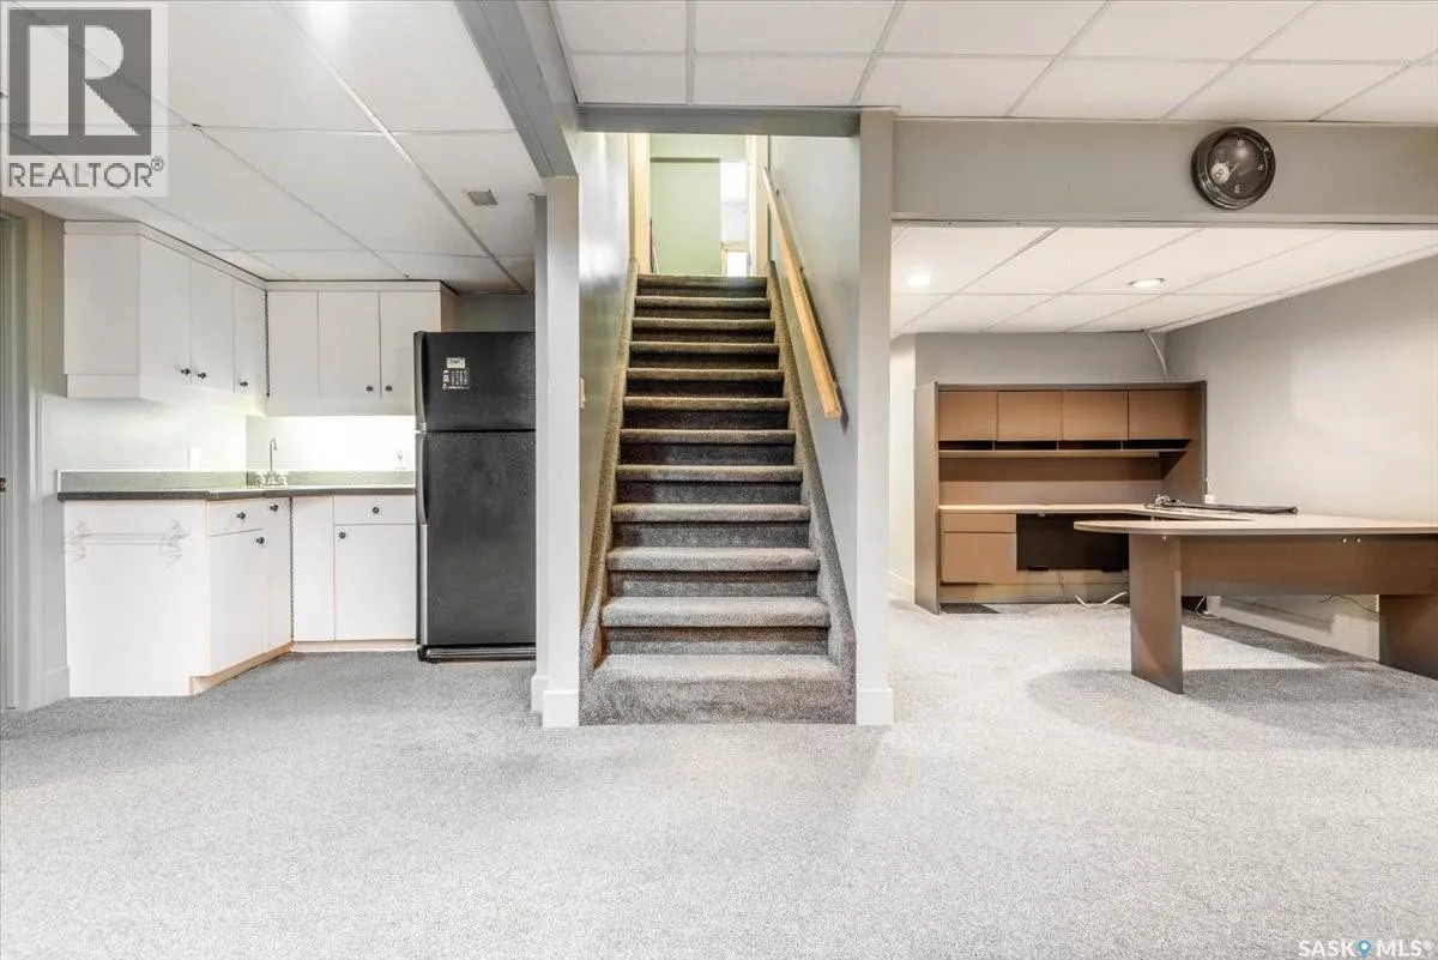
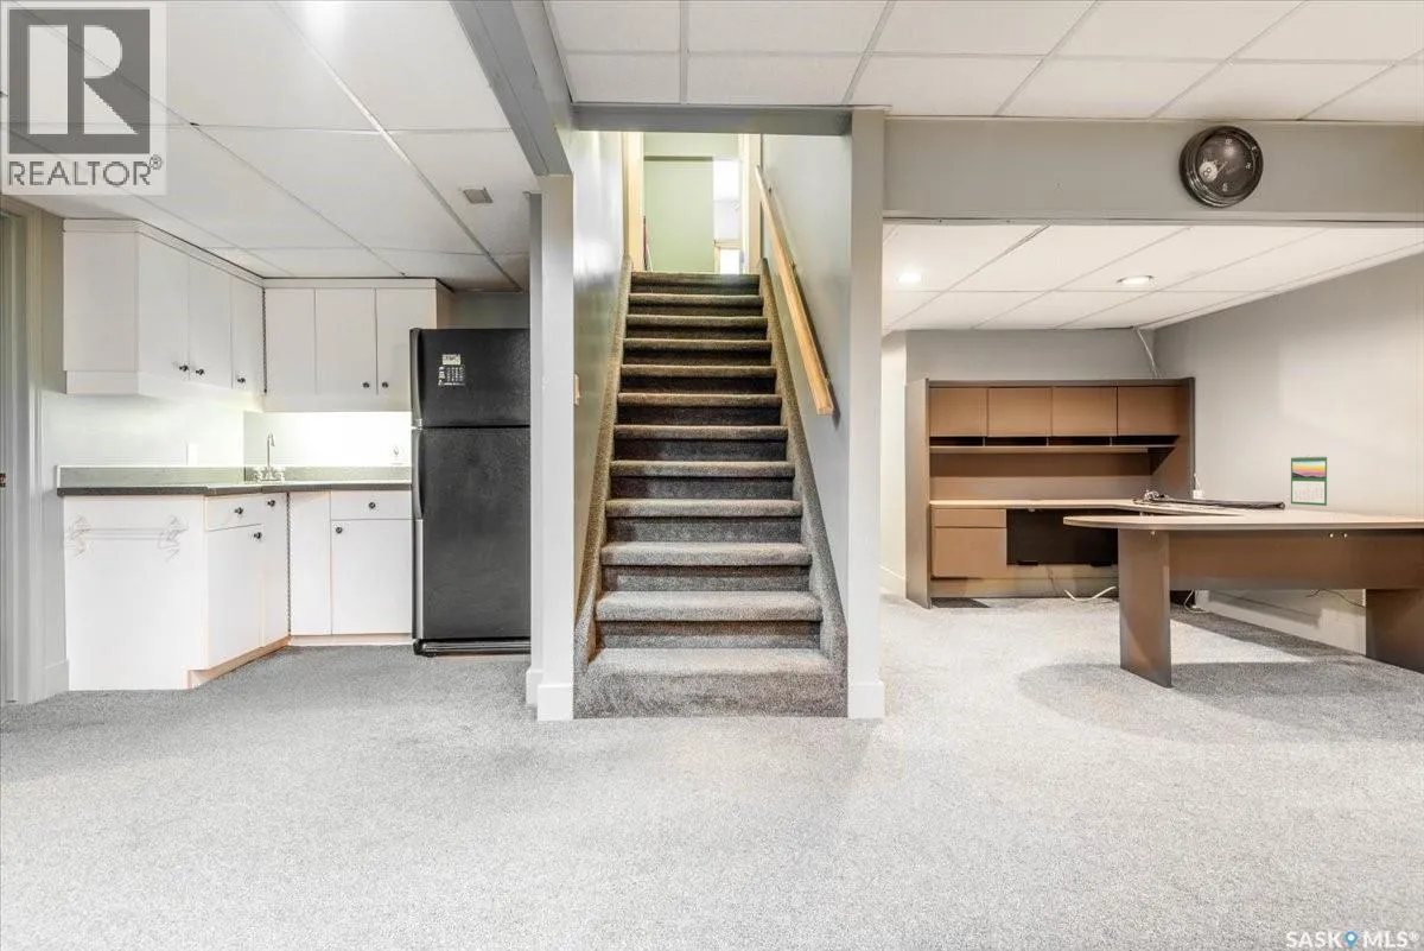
+ calendar [1290,454,1329,507]
